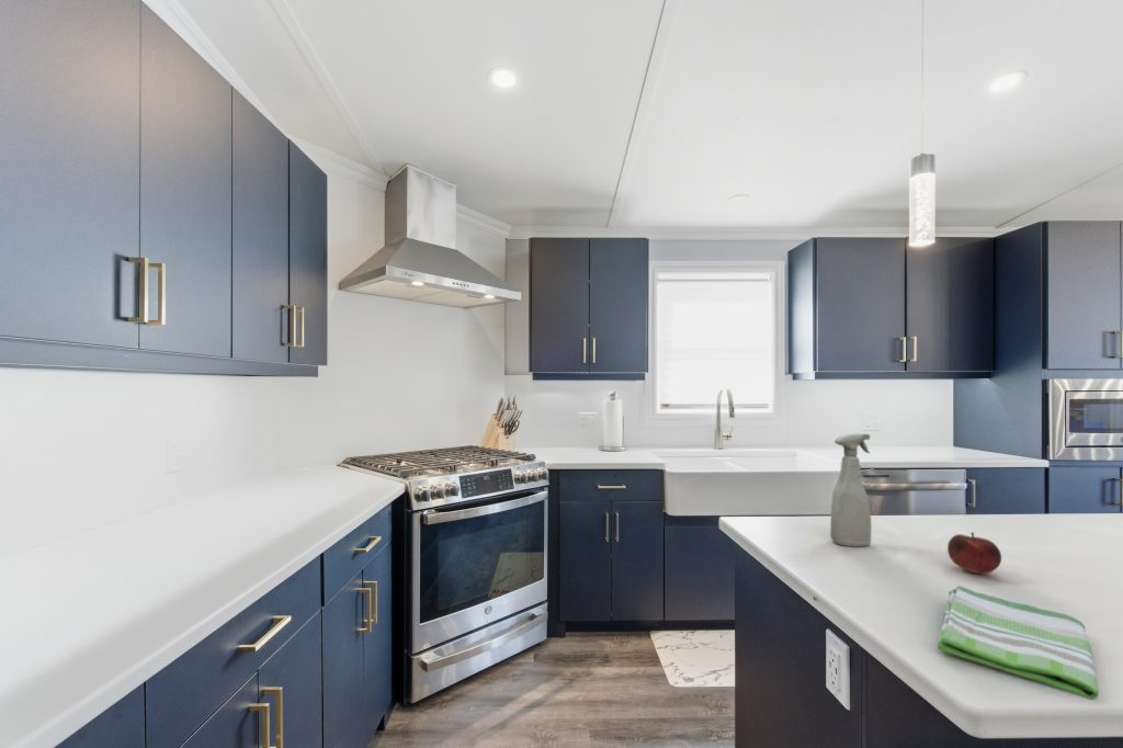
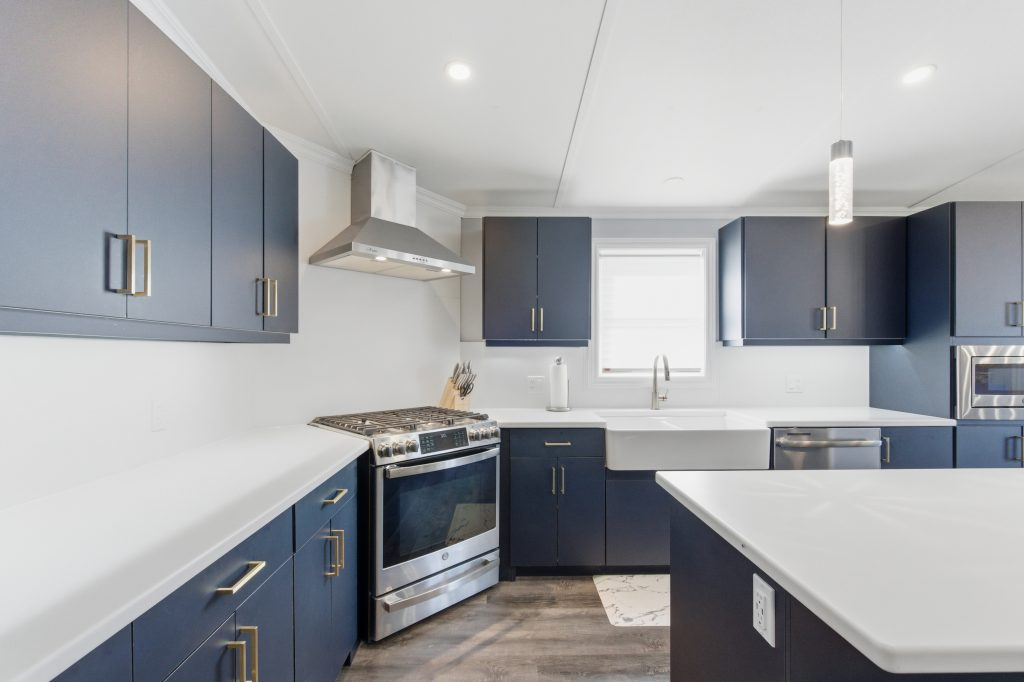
- spray bottle [829,432,872,547]
- fruit [946,531,1002,576]
- dish towel [937,585,1100,701]
